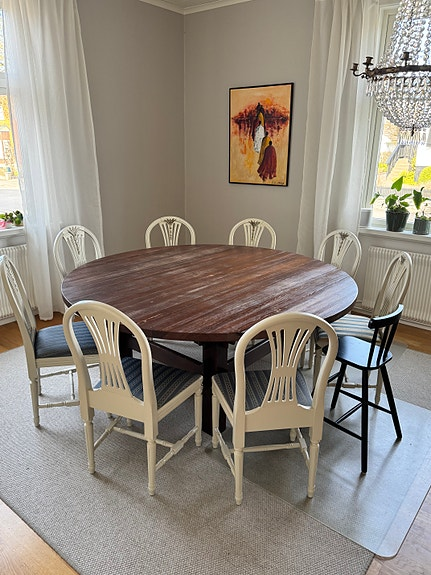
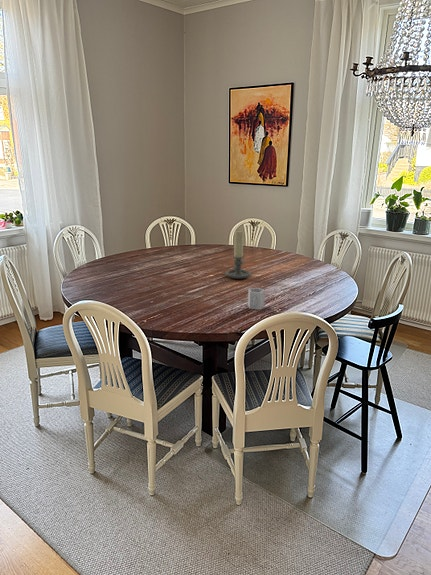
+ candle holder [224,229,252,280]
+ cup [247,287,266,311]
